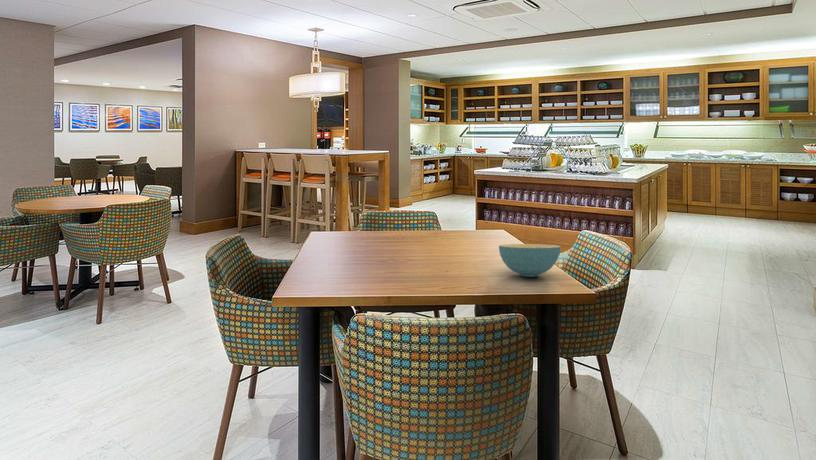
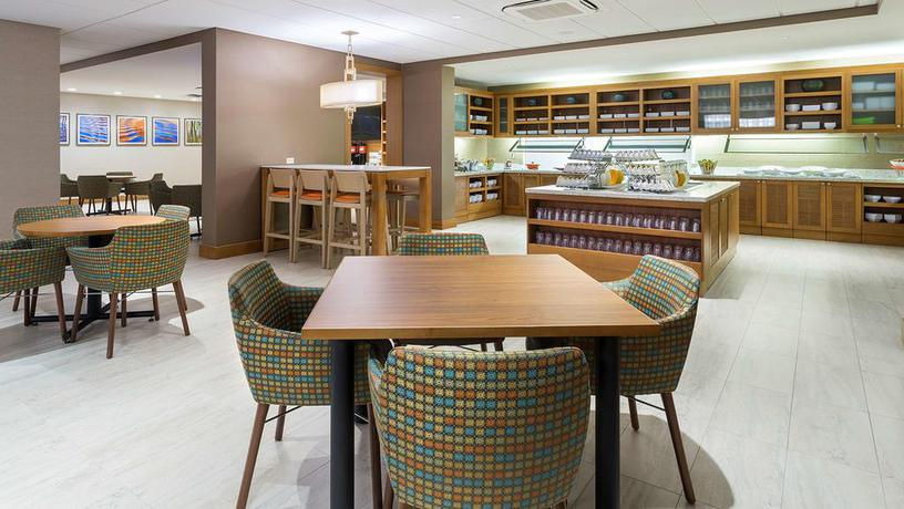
- cereal bowl [498,243,562,278]
